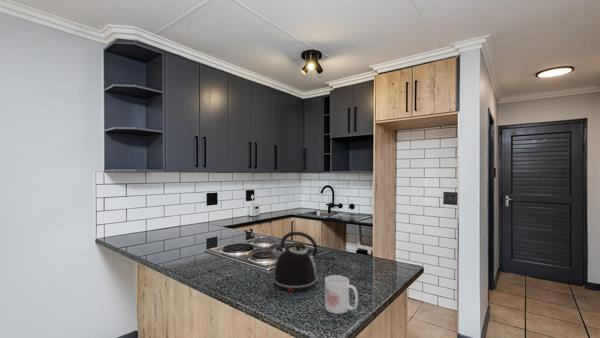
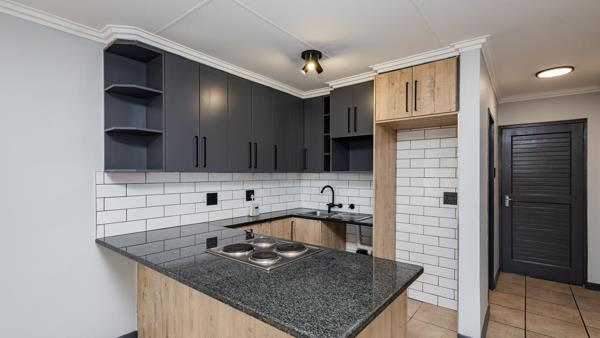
- mug [324,274,359,315]
- kettle [271,231,321,293]
